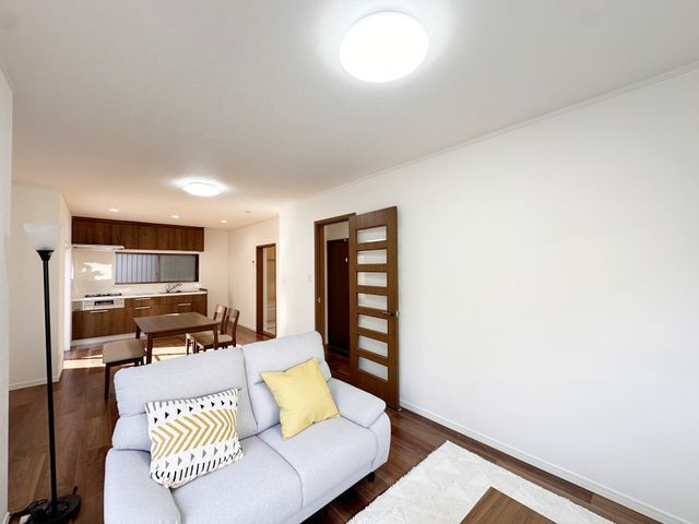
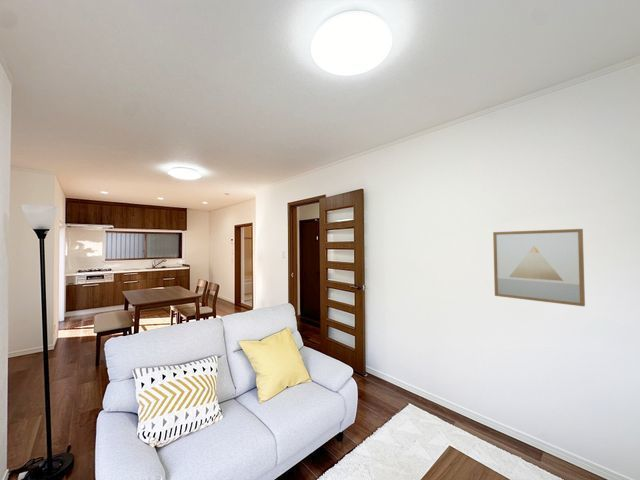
+ wall art [492,228,586,307]
